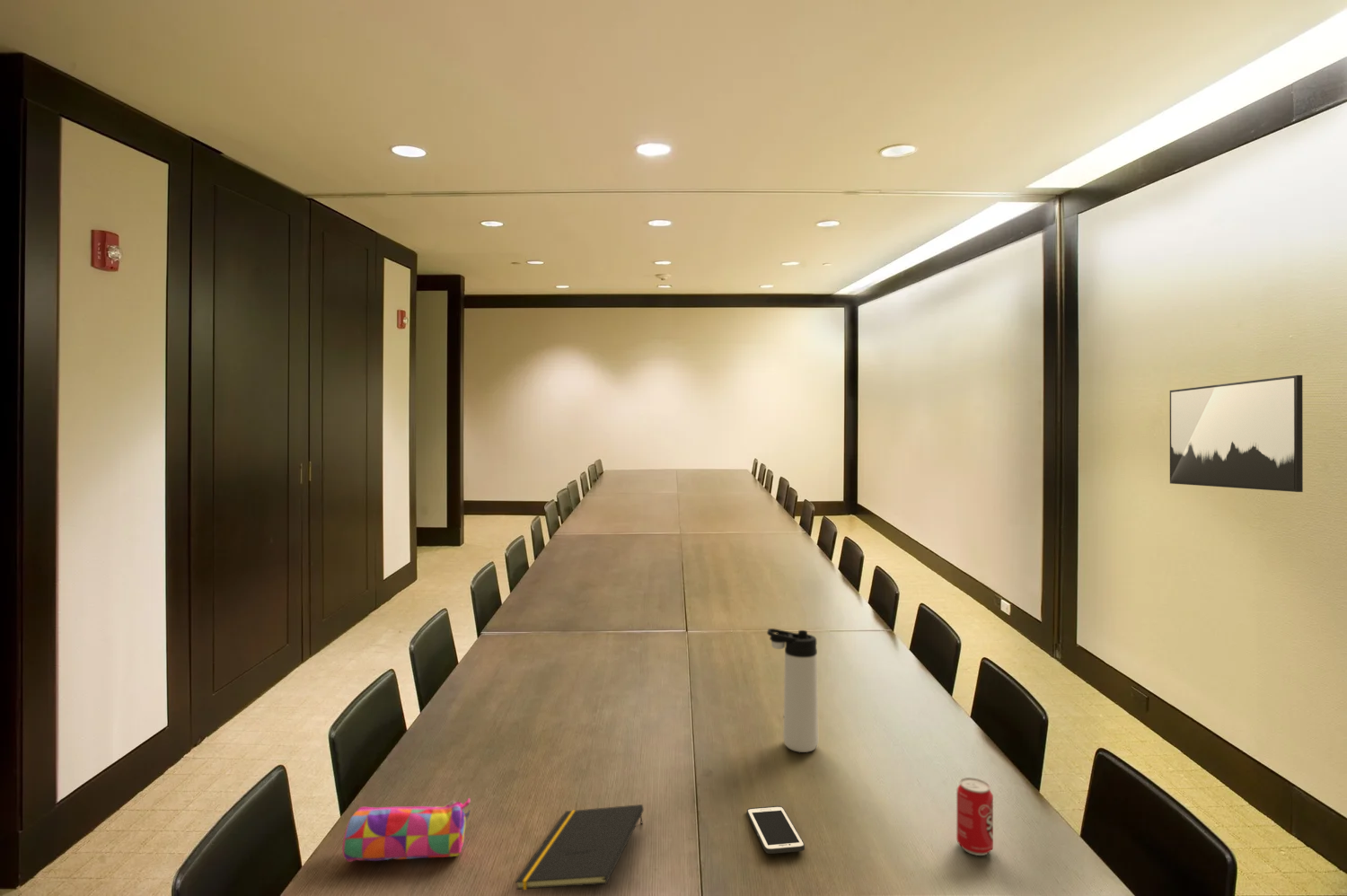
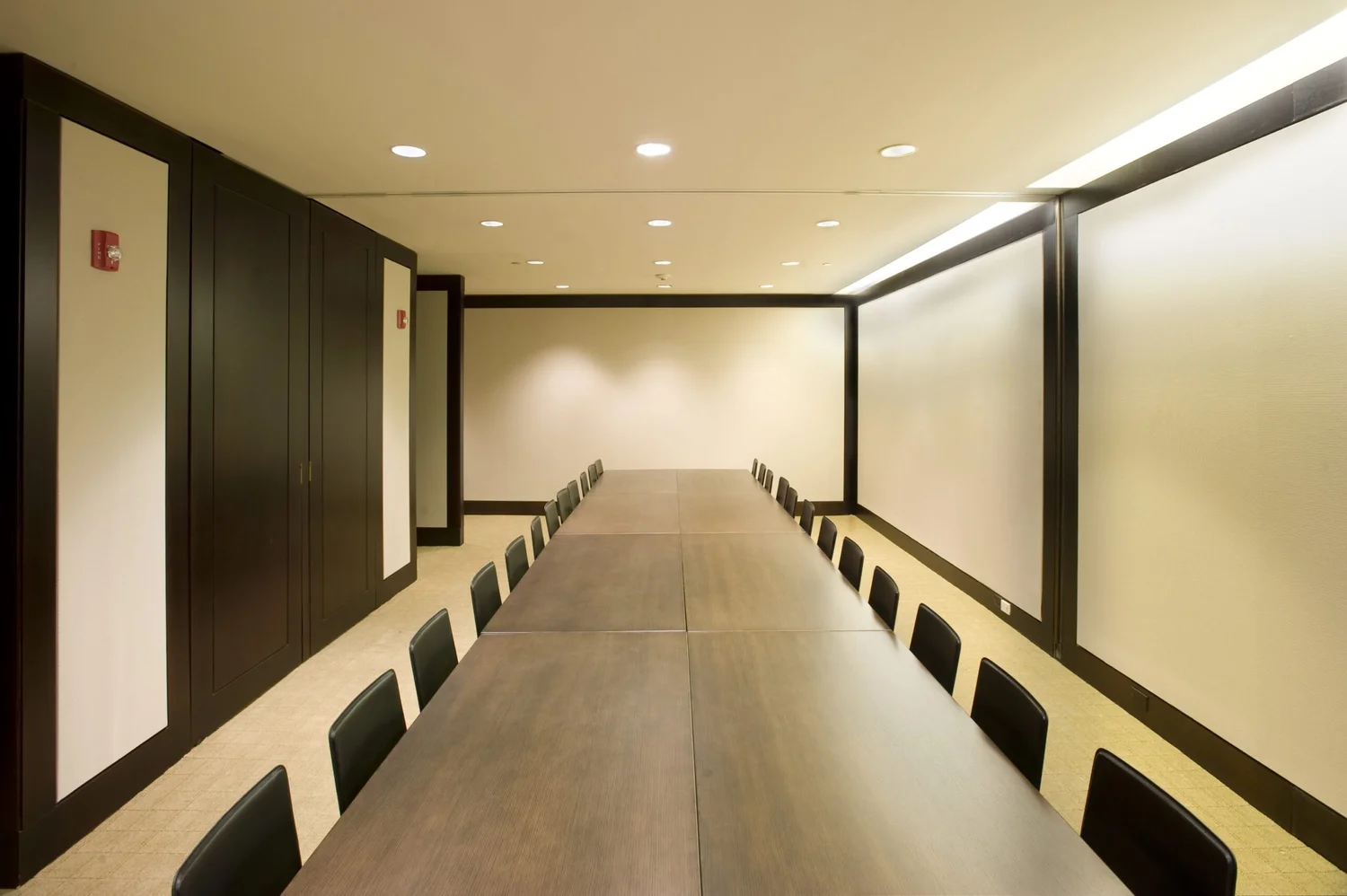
- notepad [515,804,645,891]
- cell phone [746,805,806,855]
- thermos bottle [766,628,819,753]
- wall art [1169,374,1304,493]
- beverage can [955,777,994,856]
- pencil case [341,797,471,863]
